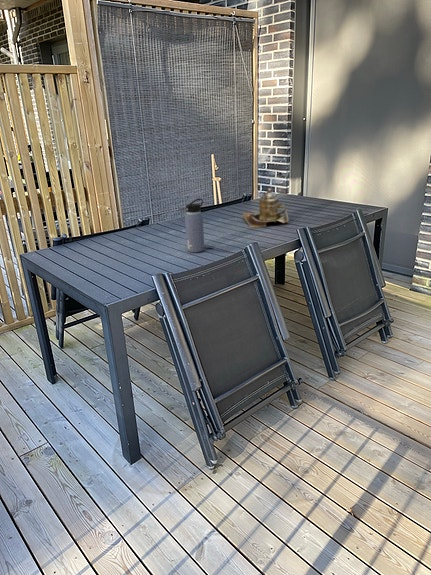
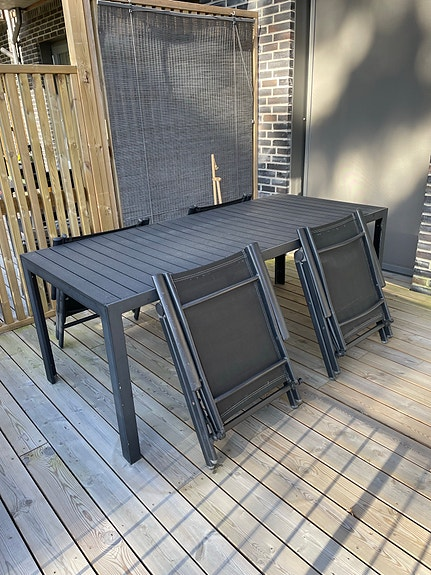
- water bottle [184,198,205,253]
- teapot [242,187,290,228]
